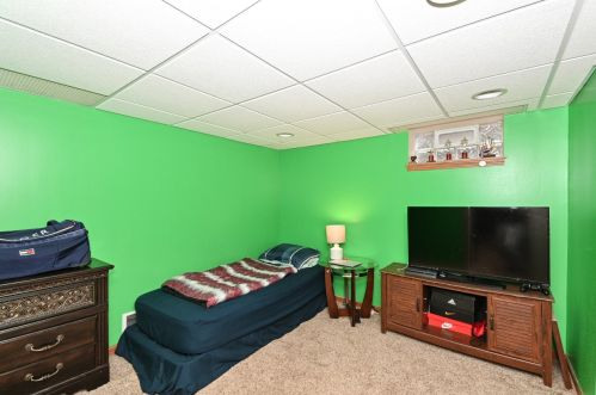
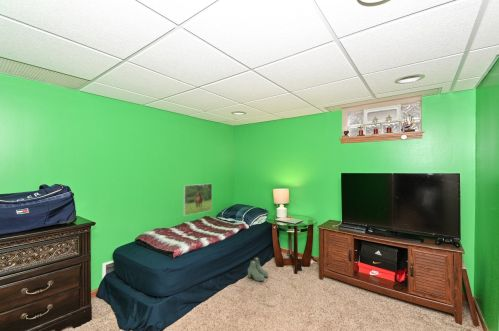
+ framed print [182,182,213,217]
+ boots [247,256,269,282]
